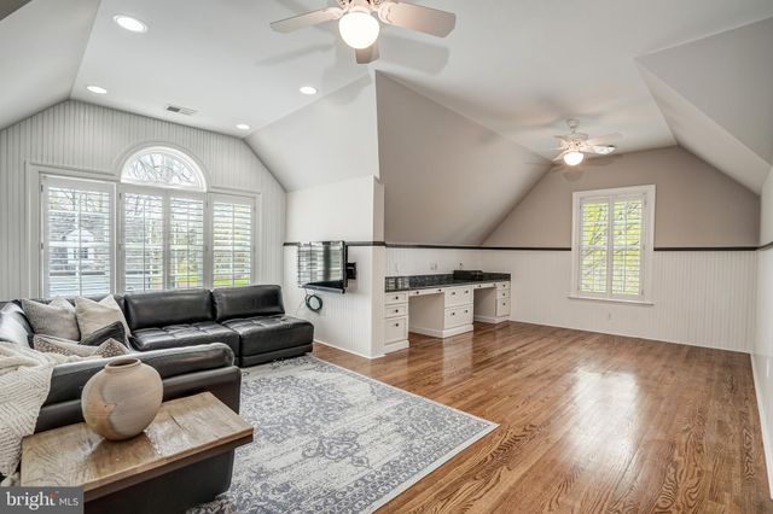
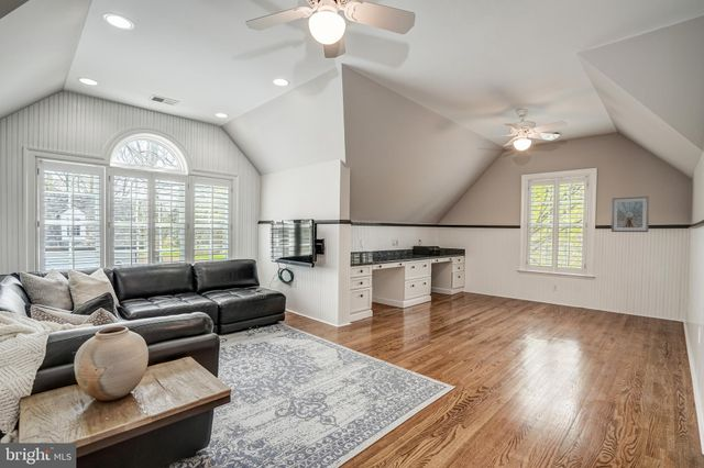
+ picture frame [610,196,650,233]
